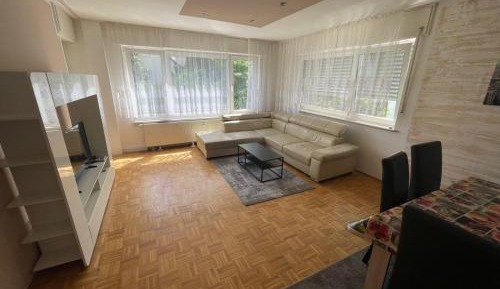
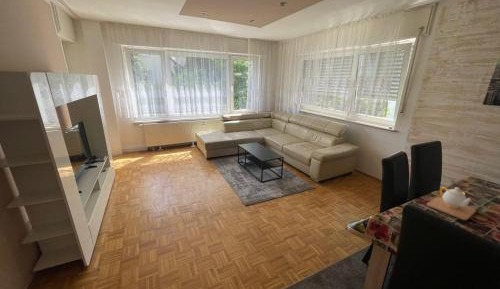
+ teapot [426,186,477,221]
